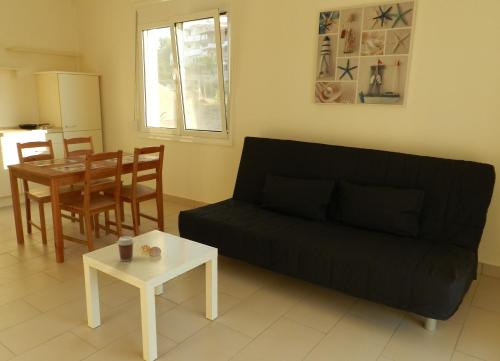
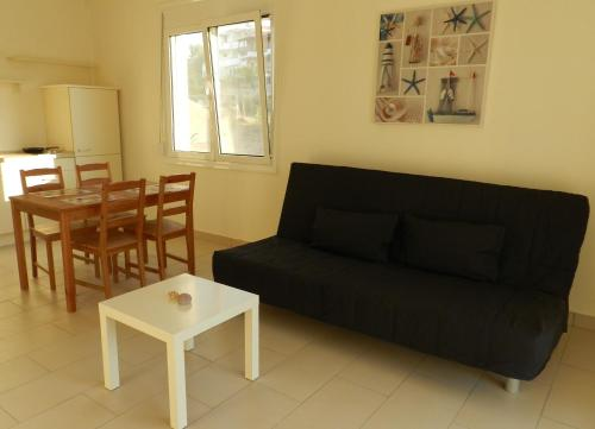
- coffee cup [116,235,135,262]
